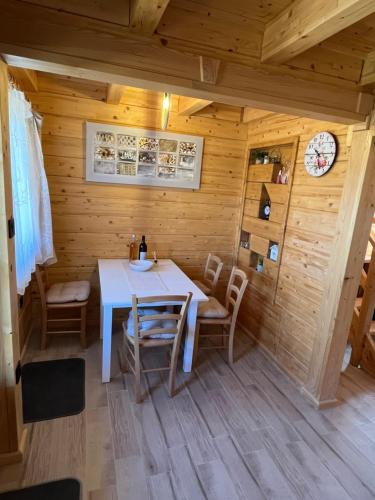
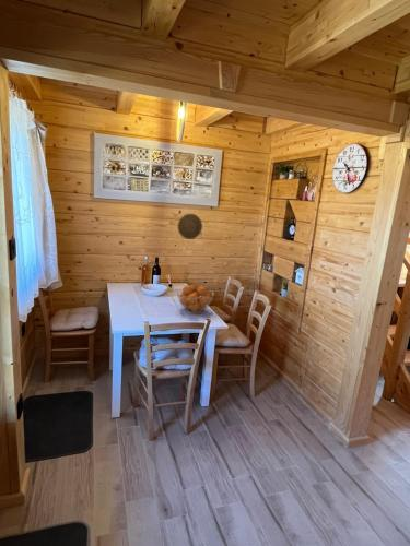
+ fruit basket [176,284,214,314]
+ decorative plate [177,213,203,240]
